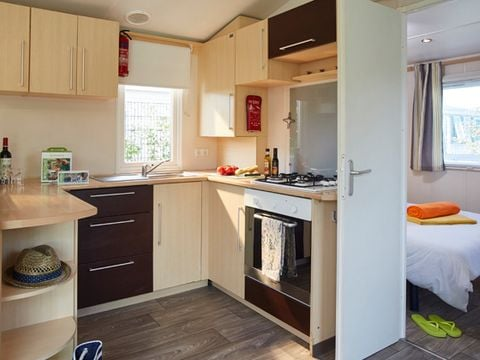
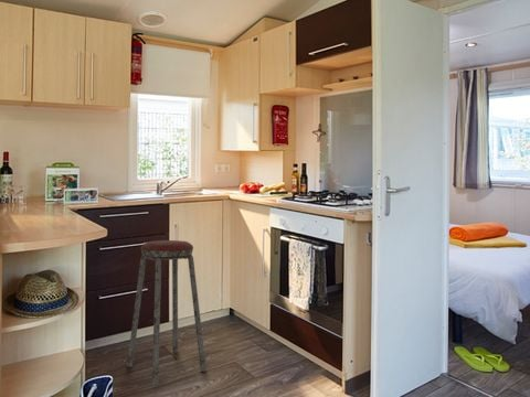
+ music stool [126,239,208,386]
